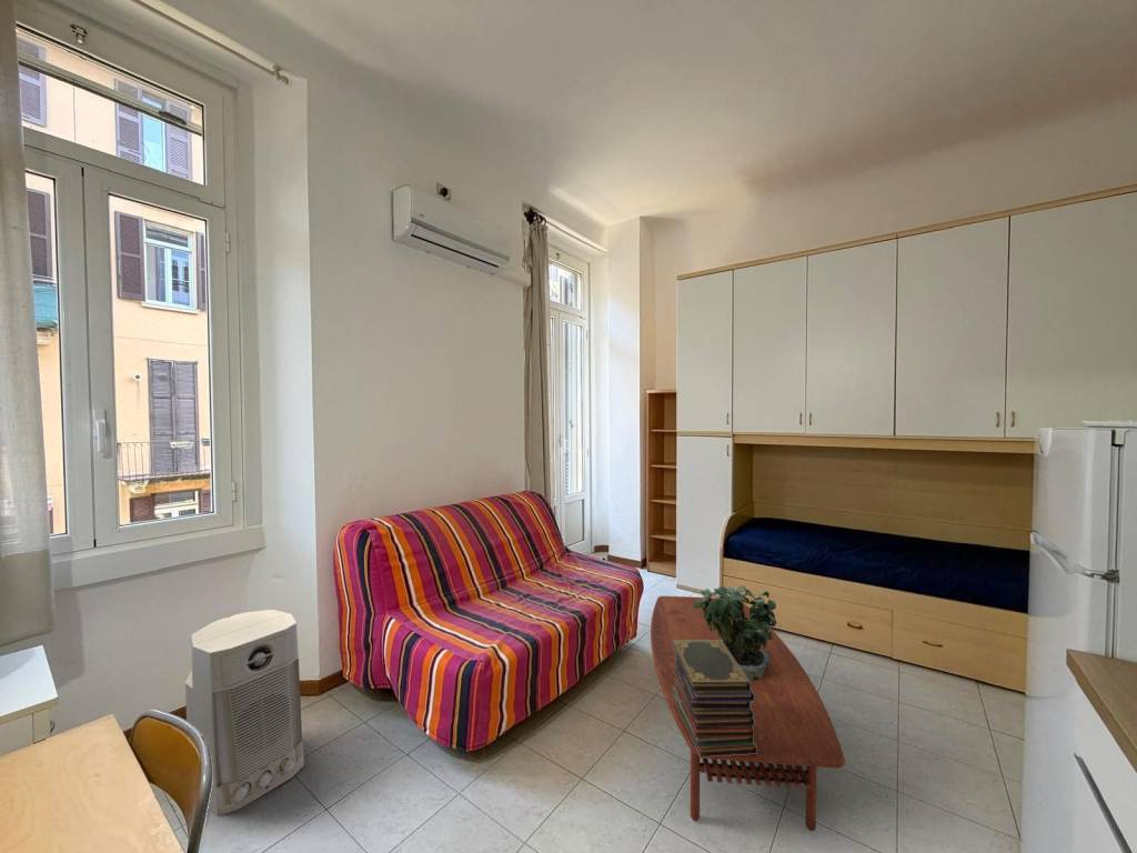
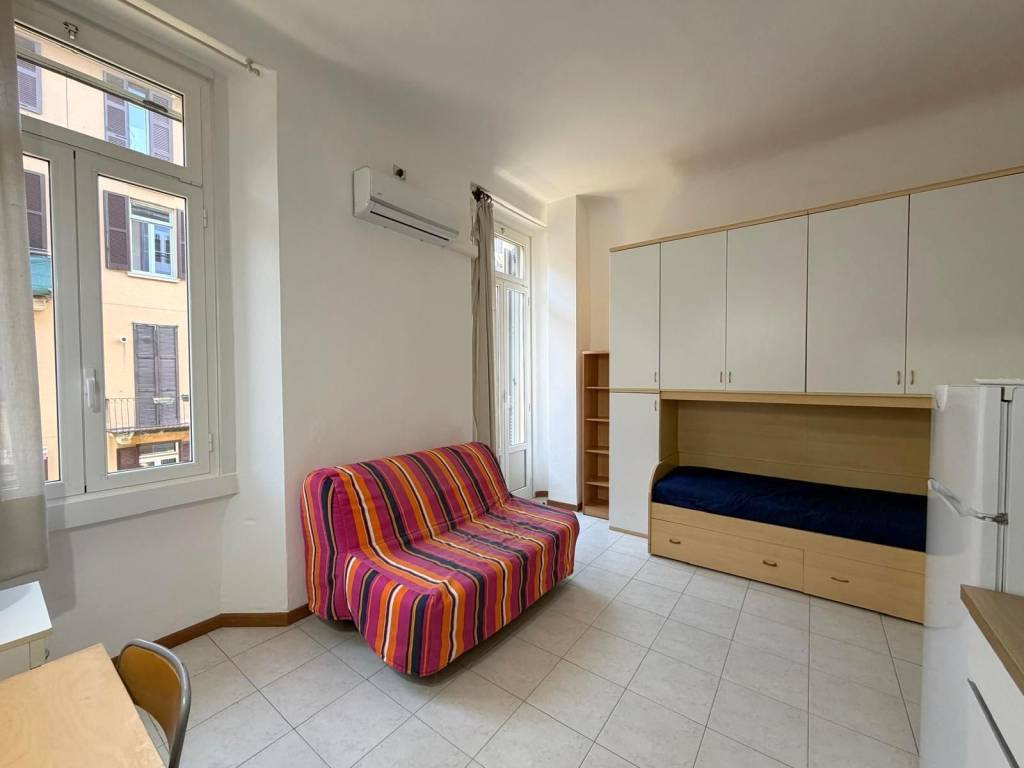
- book stack [672,640,757,759]
- air purifier [184,609,305,817]
- potted plant [693,576,777,681]
- coffee table [650,595,846,832]
